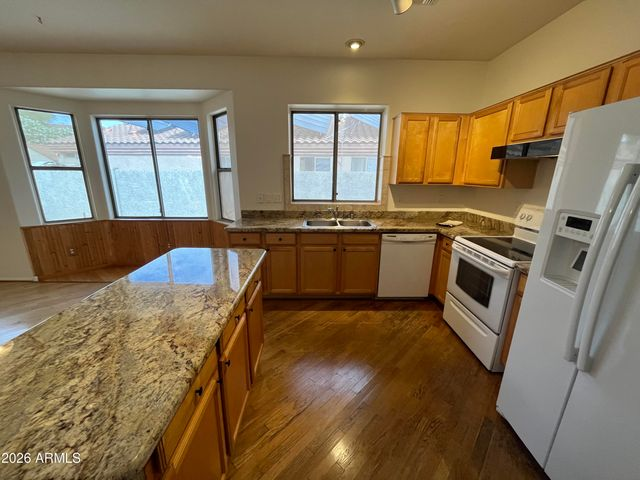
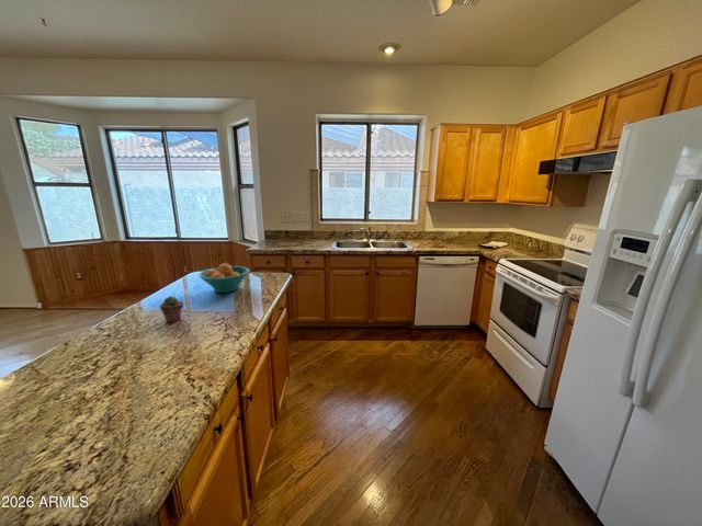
+ fruit bowl [197,262,250,294]
+ potted succulent [159,295,184,324]
